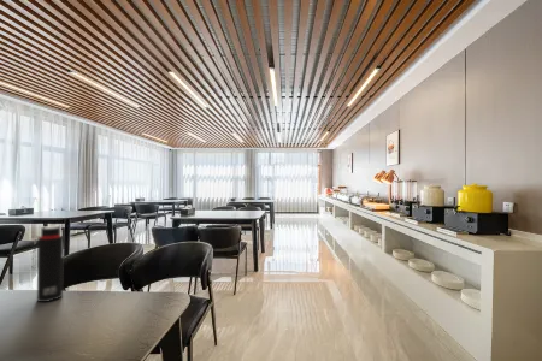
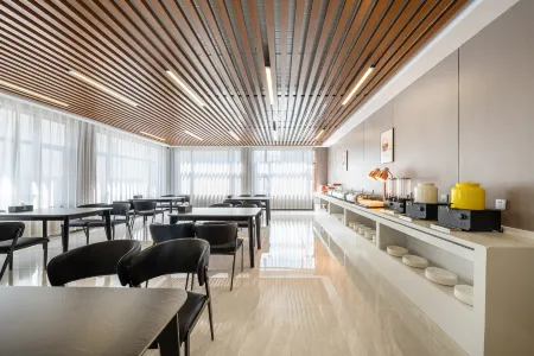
- water bottle [31,225,65,303]
